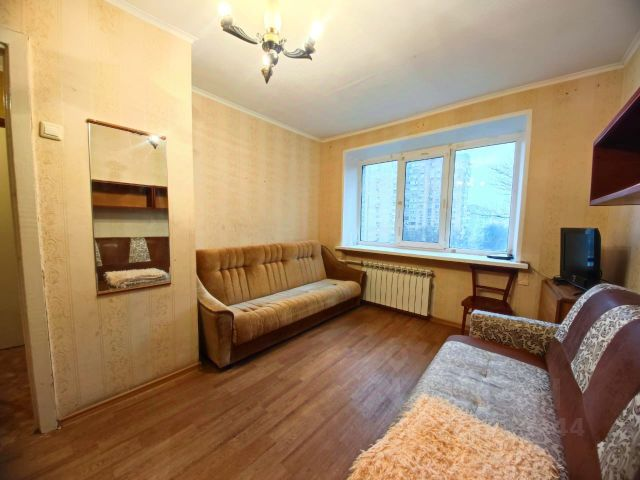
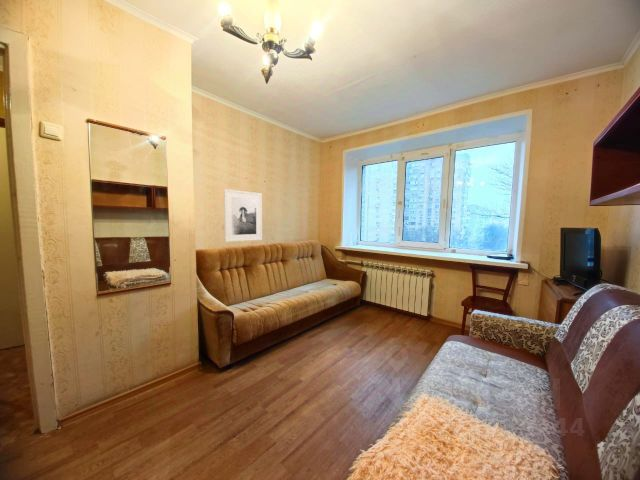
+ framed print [223,188,263,243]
